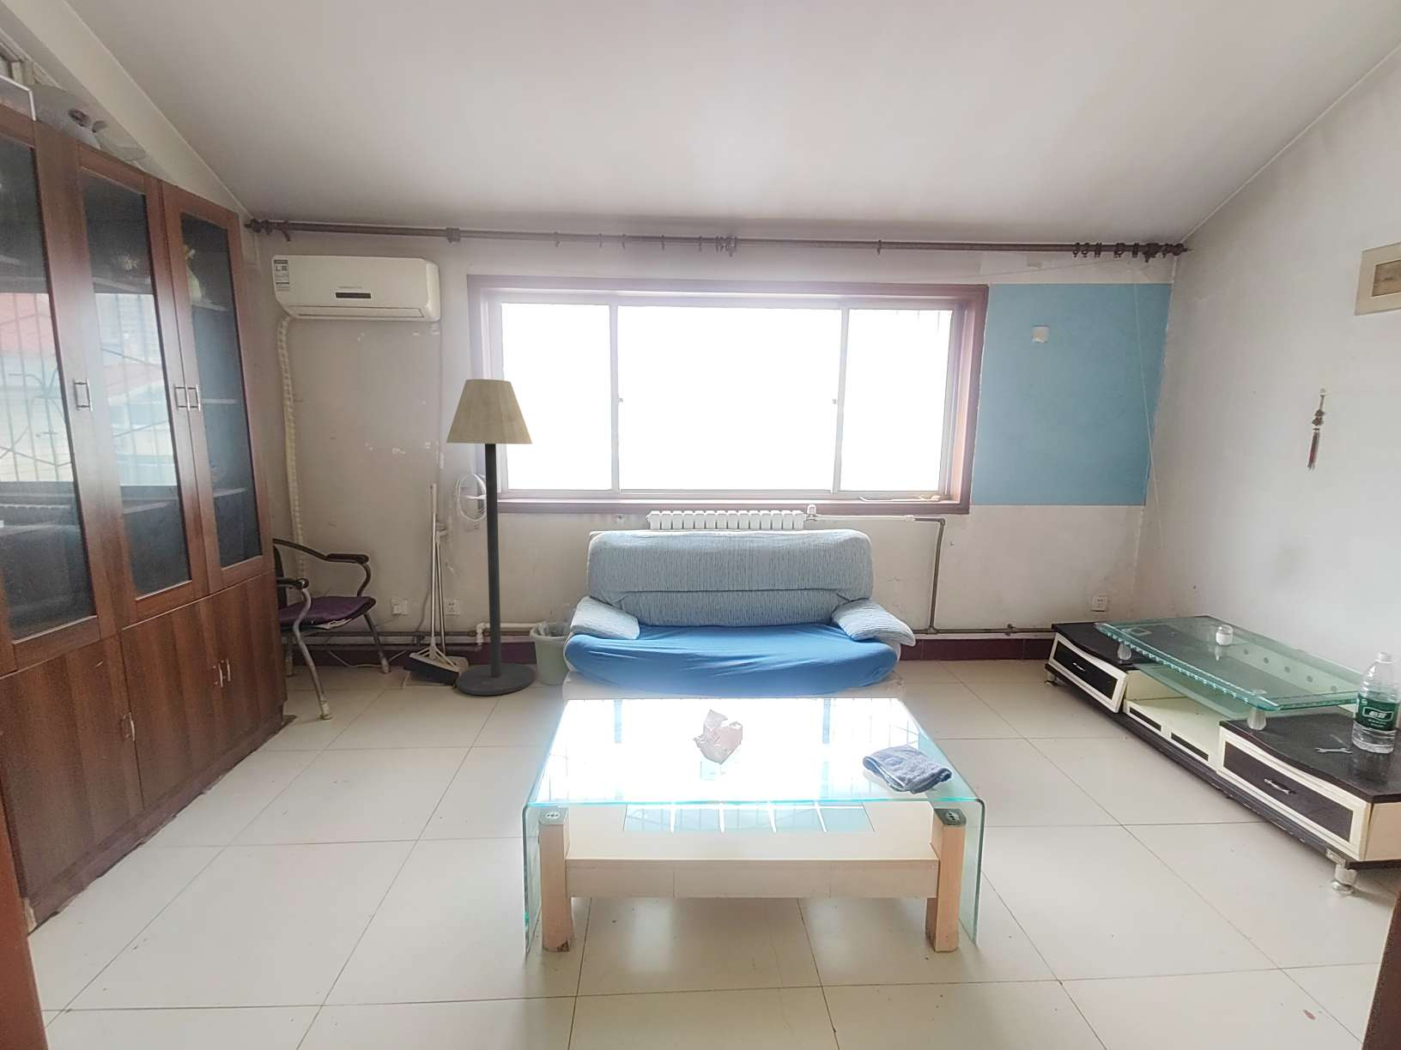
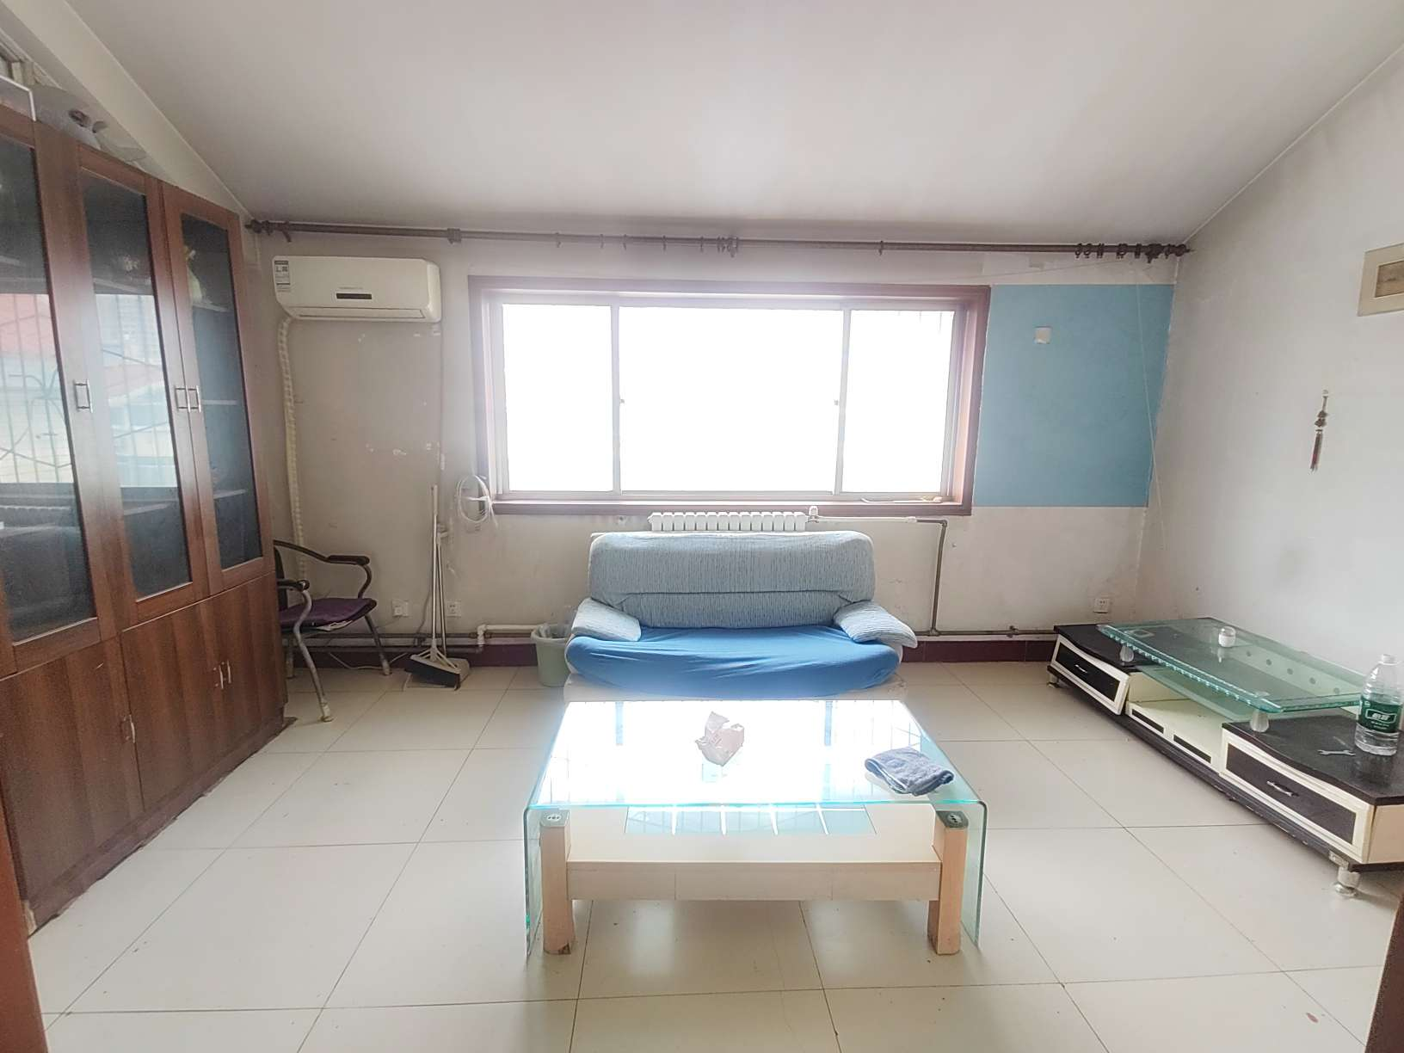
- floor lamp [446,378,536,696]
